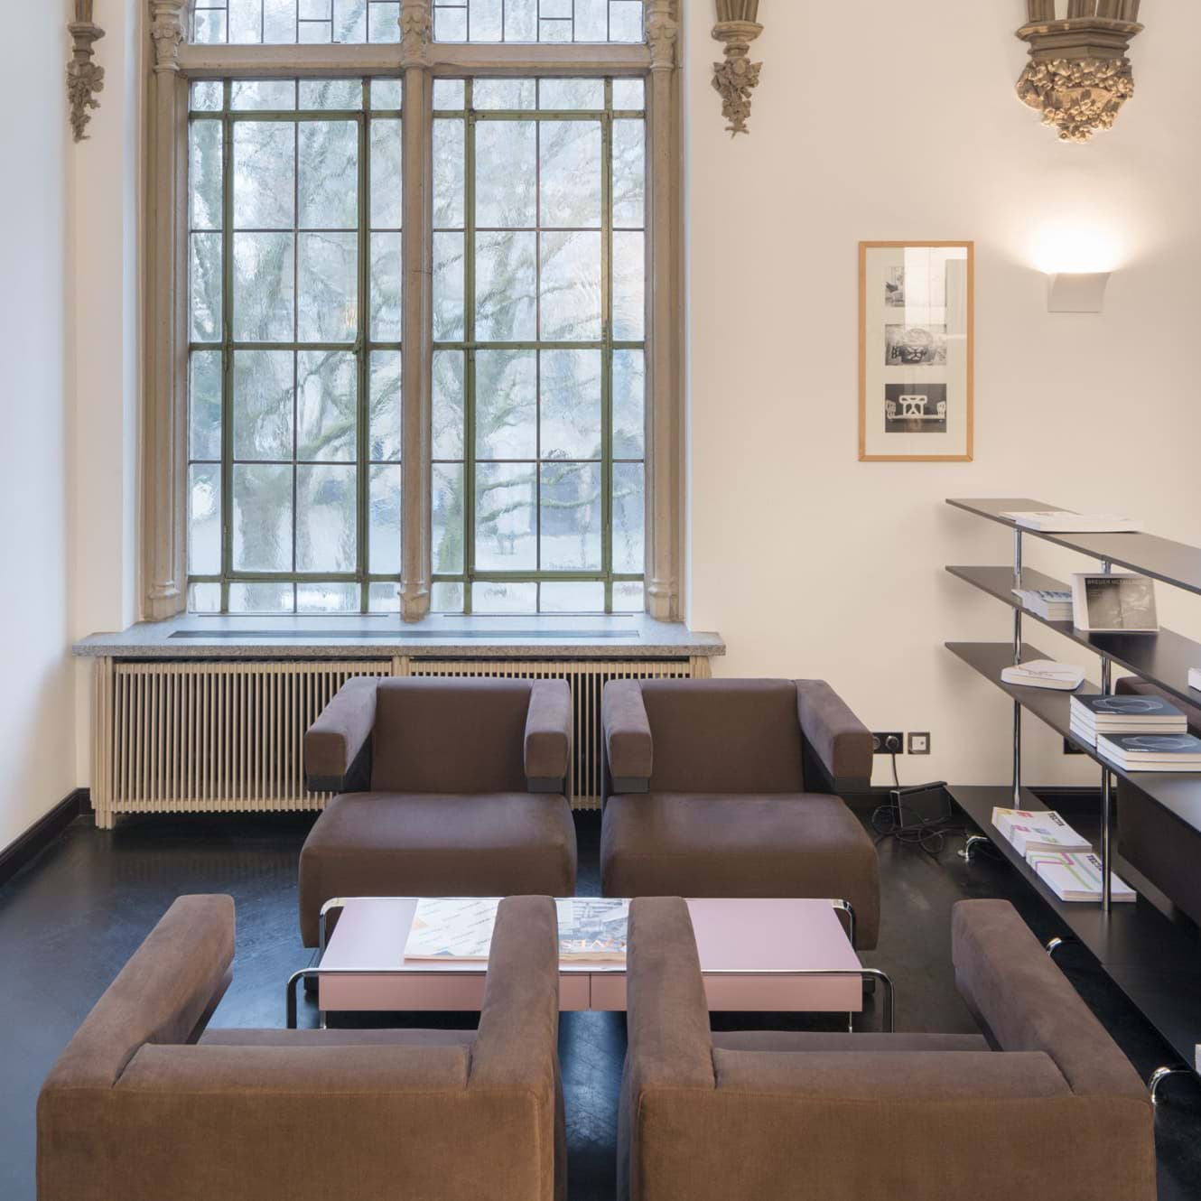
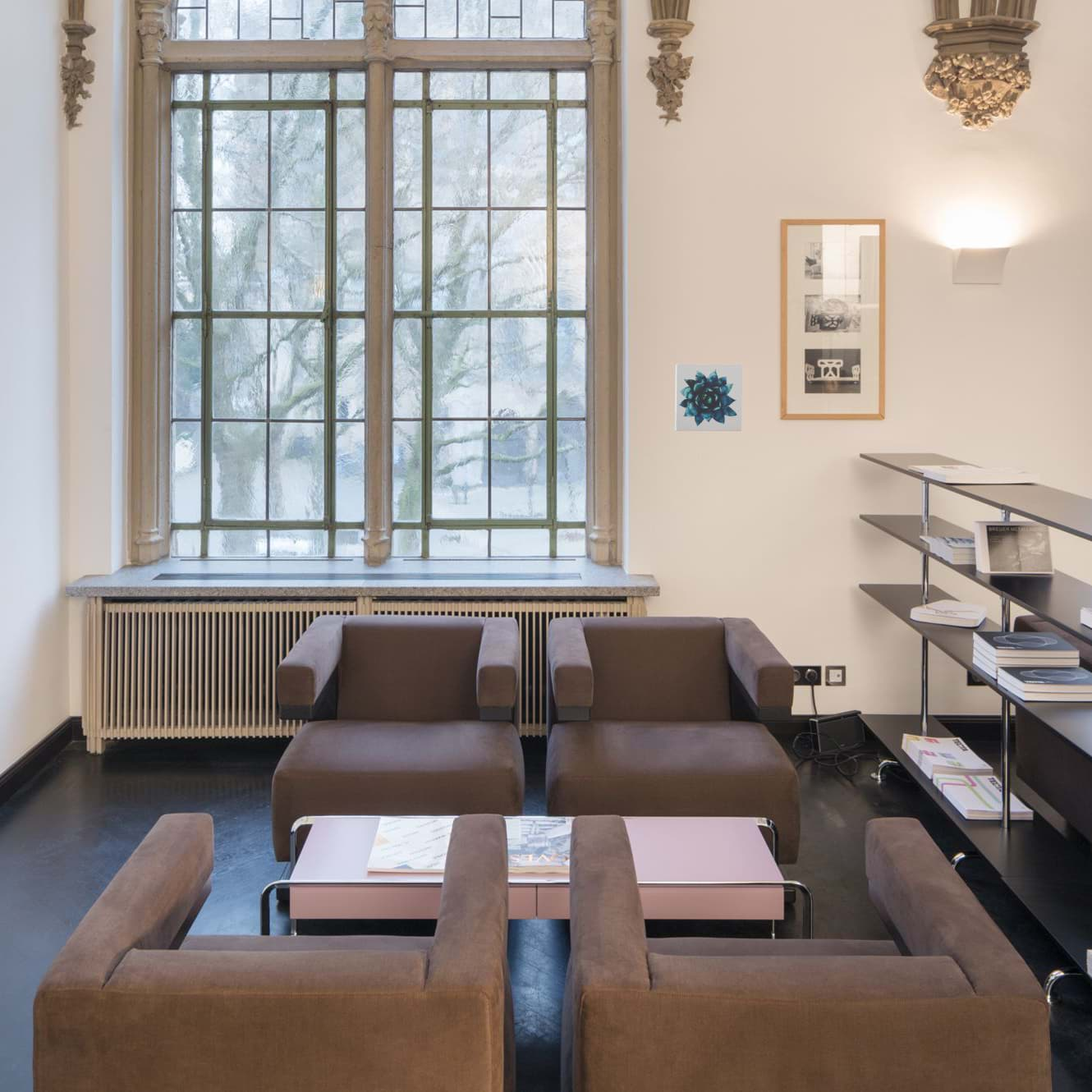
+ wall art [674,364,743,432]
